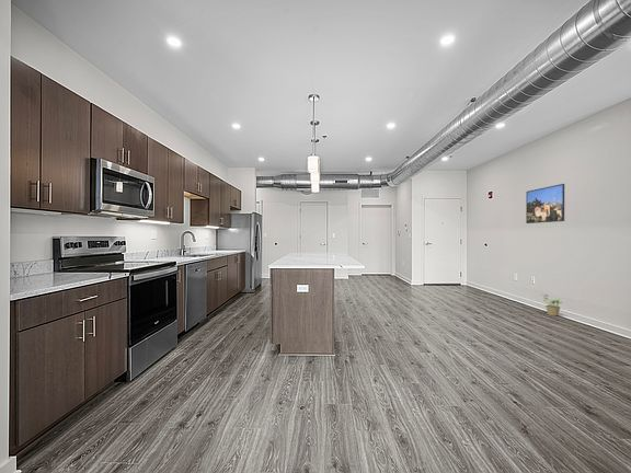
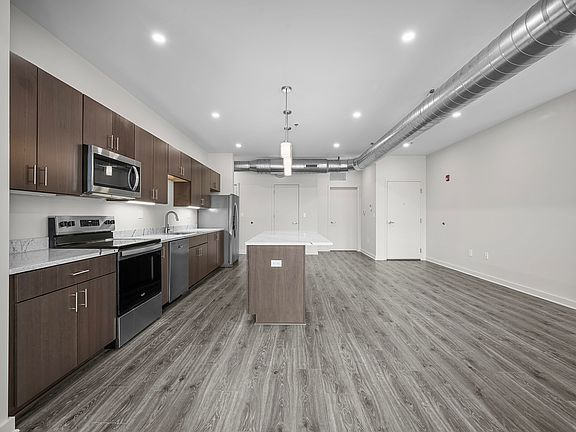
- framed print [525,183,565,224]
- potted plant [540,292,563,316]
